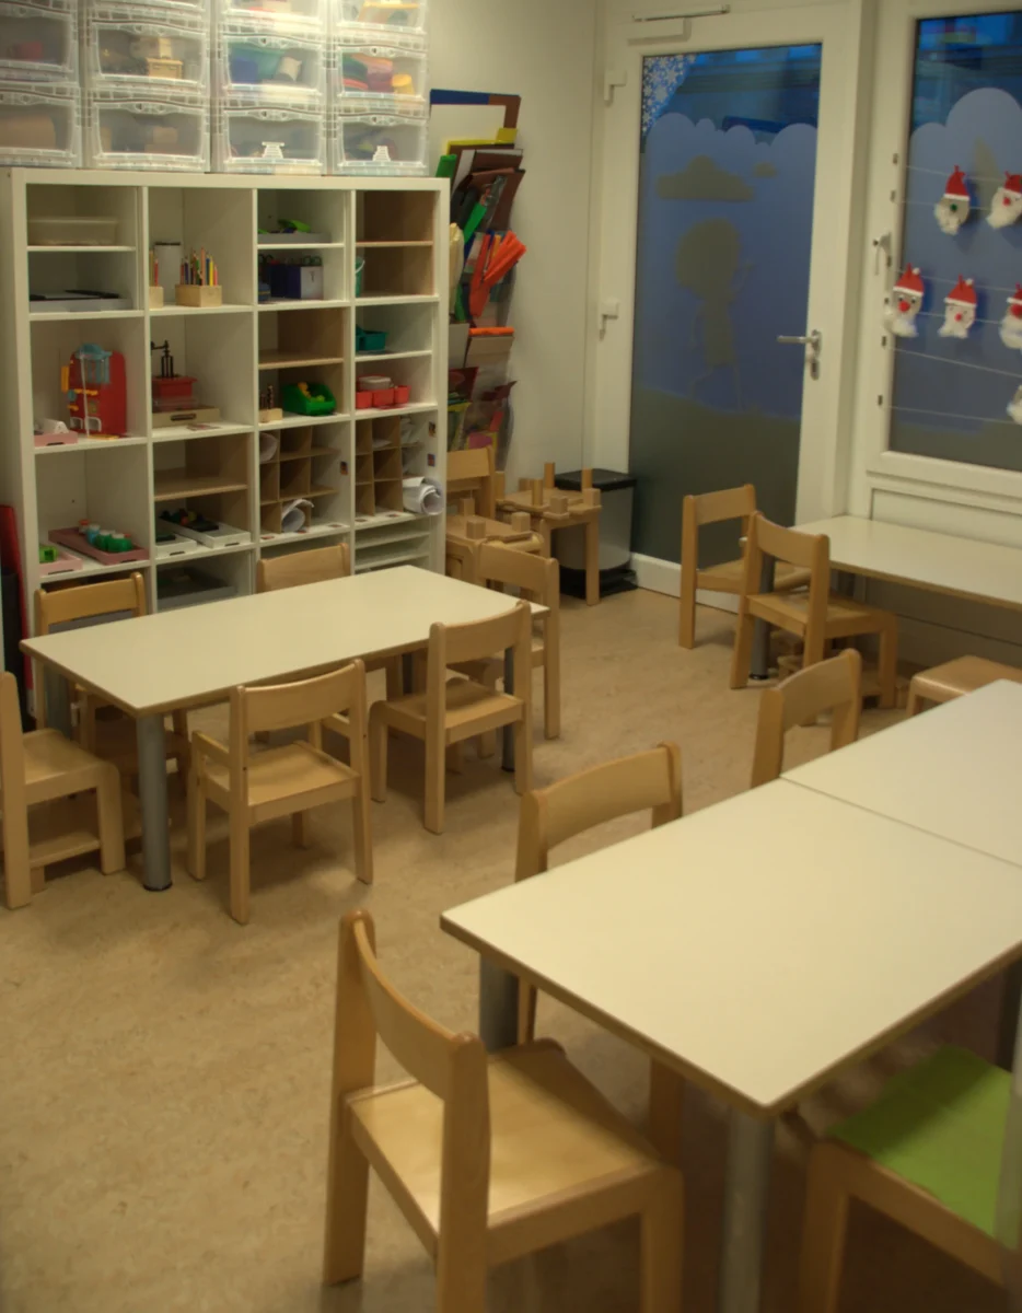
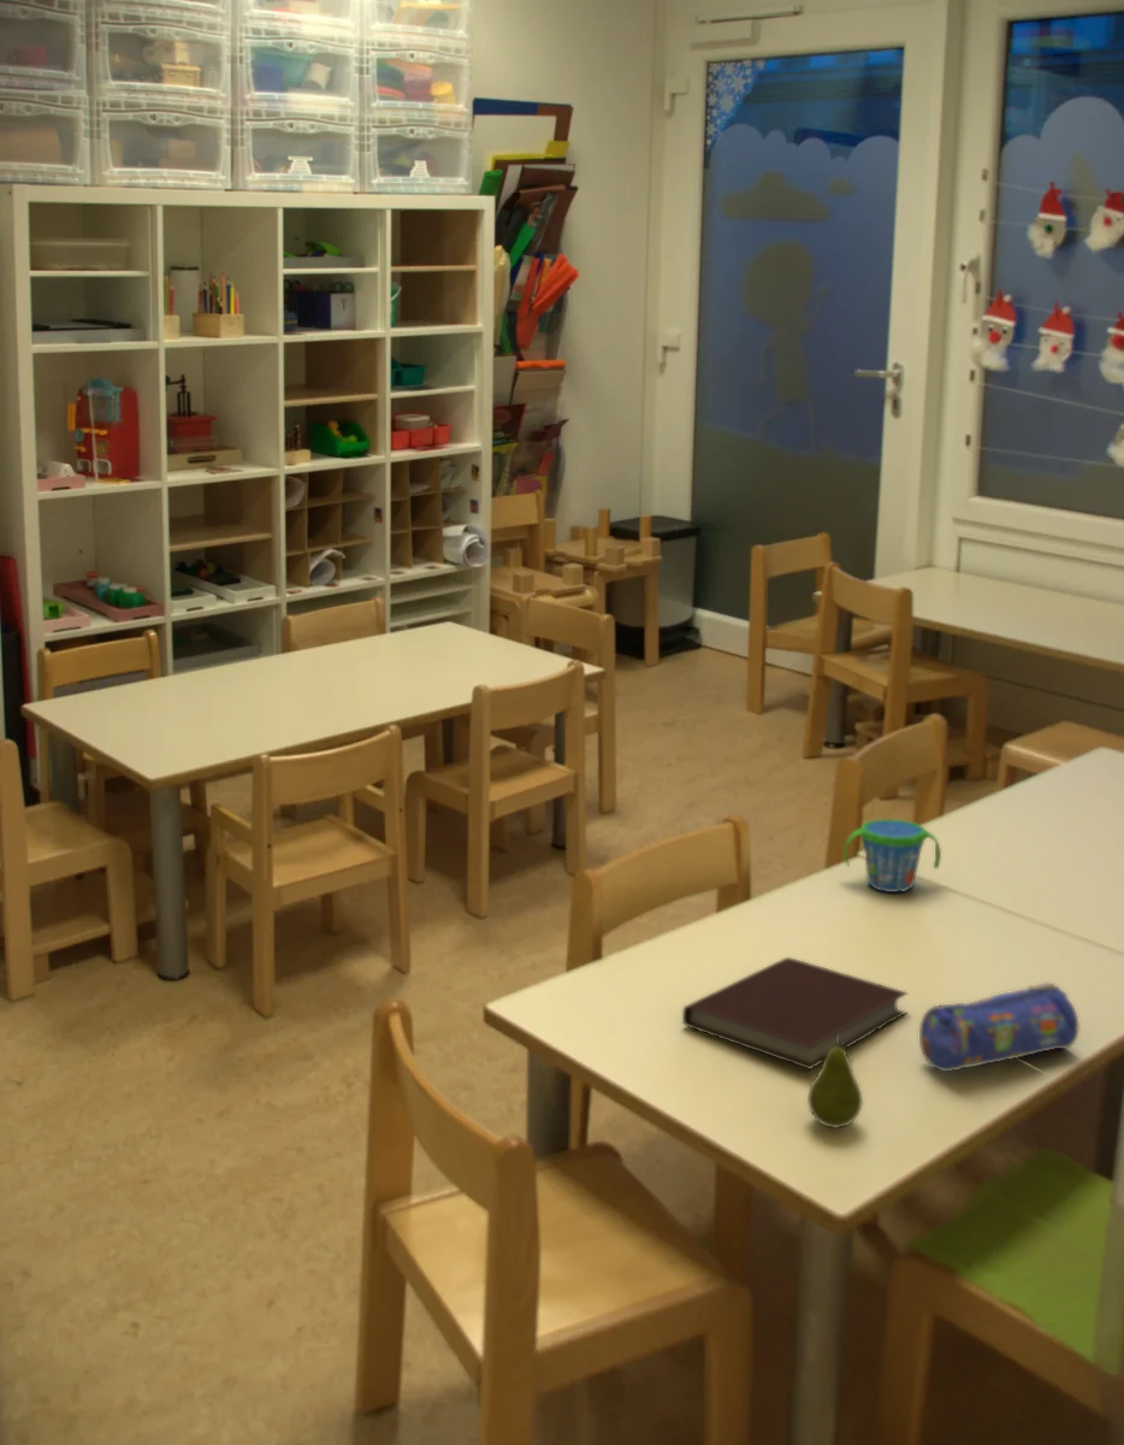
+ snack cup [842,818,942,893]
+ fruit [806,1033,864,1130]
+ notebook [681,956,910,1071]
+ pencil case [918,981,1079,1073]
